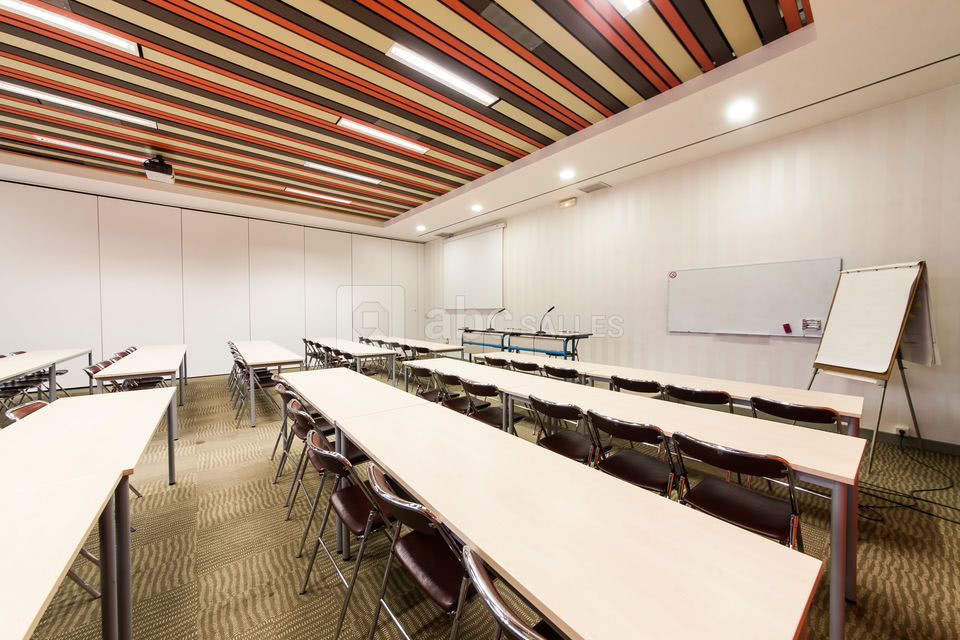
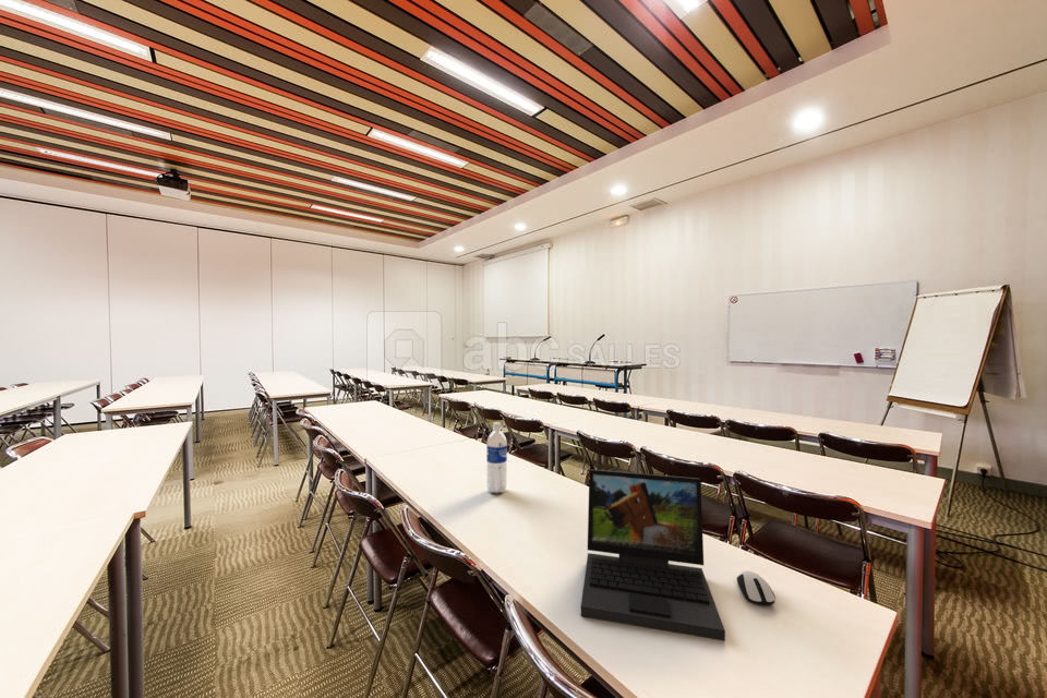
+ laptop [580,469,726,641]
+ computer mouse [736,569,777,607]
+ water bottle [485,421,508,494]
